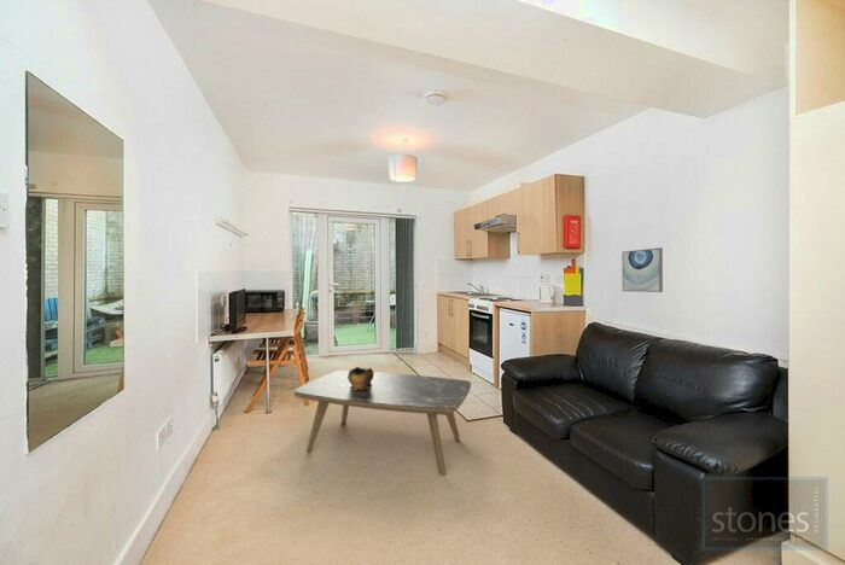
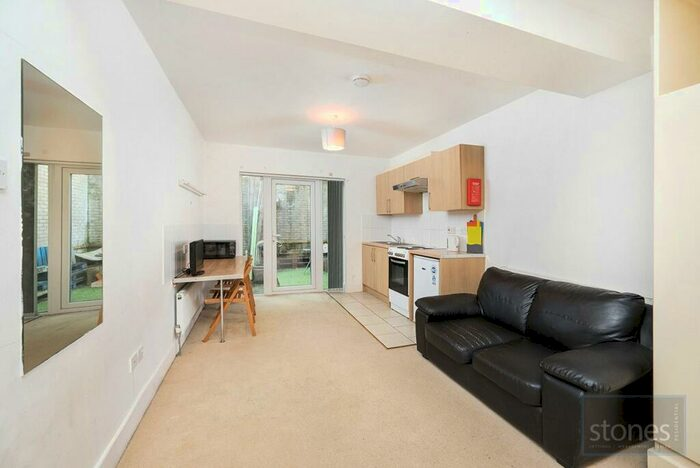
- coffee table [293,369,472,476]
- wall art [620,246,664,293]
- decorative bowl [348,366,374,390]
